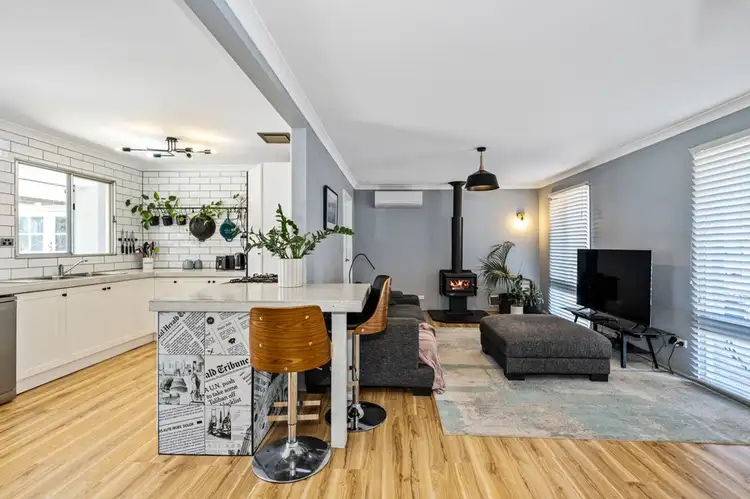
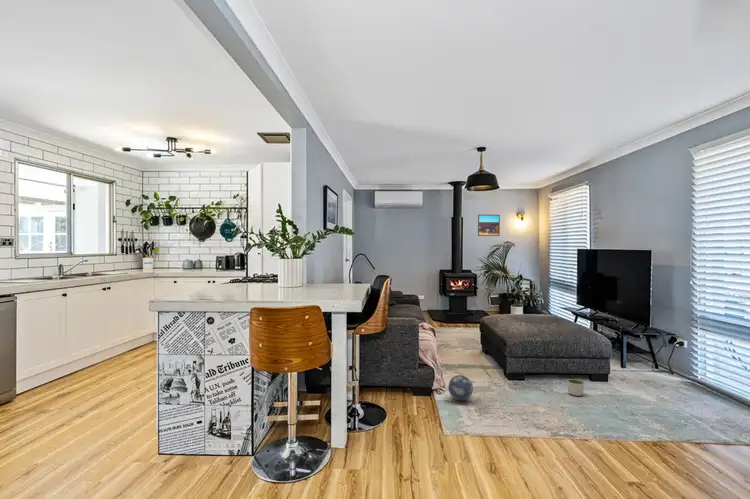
+ planter [567,378,585,397]
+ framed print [477,214,501,237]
+ decorative ball [447,374,474,402]
